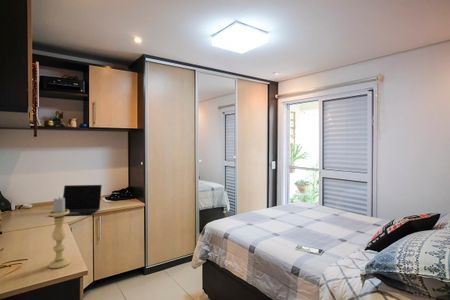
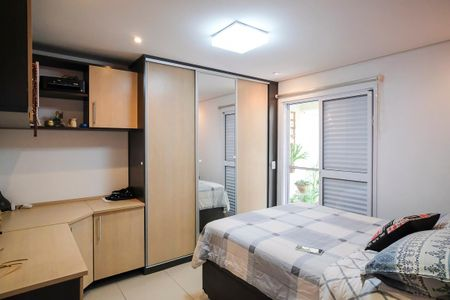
- laptop [49,184,103,217]
- candle holder [47,196,71,269]
